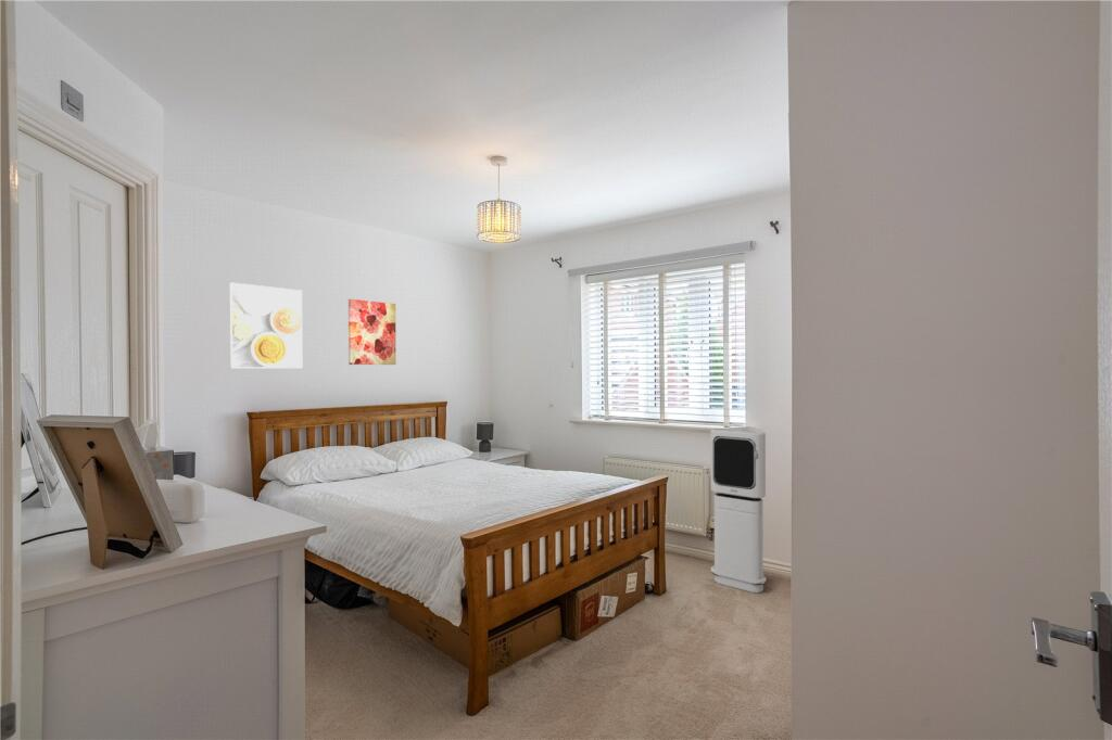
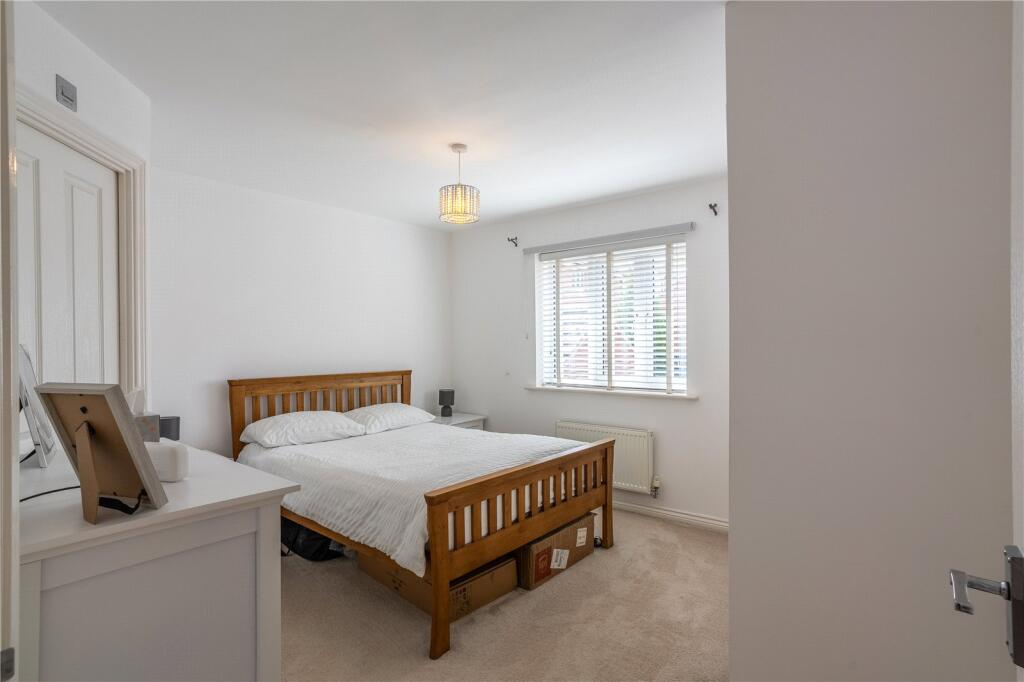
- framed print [228,281,303,369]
- wall art [348,298,397,366]
- air purifier [709,425,767,594]
